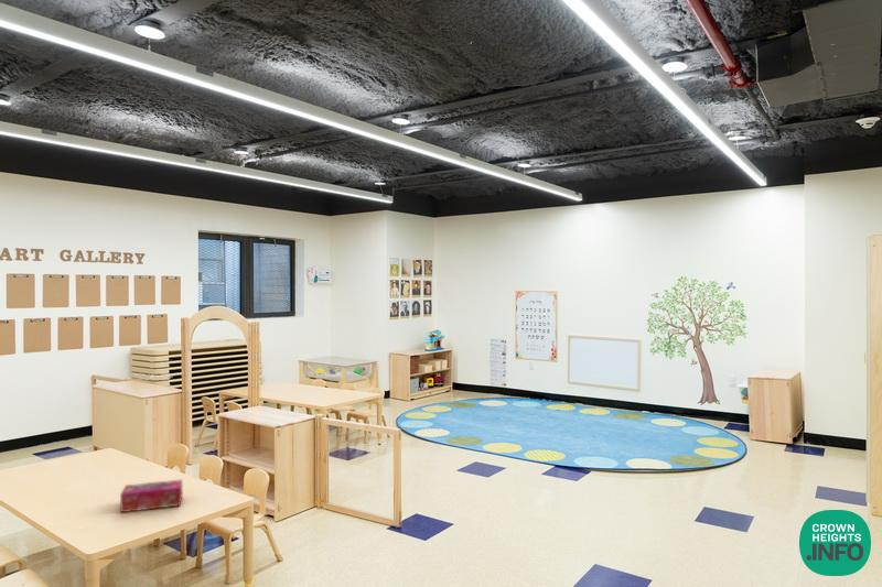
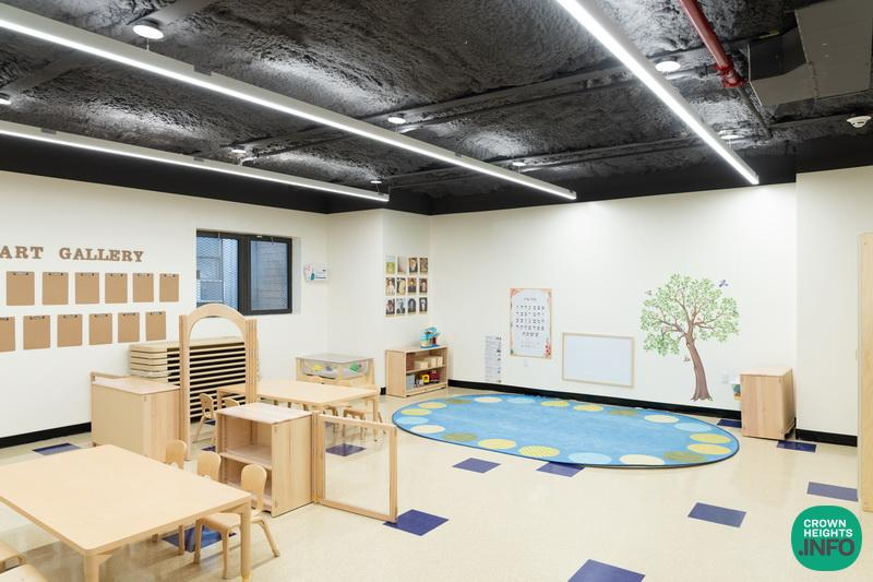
- tissue box [119,478,183,513]
